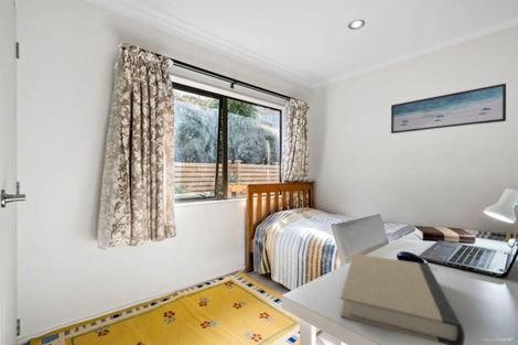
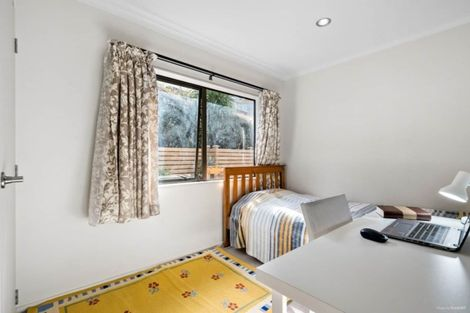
- wall art [390,83,507,134]
- book [339,252,465,345]
